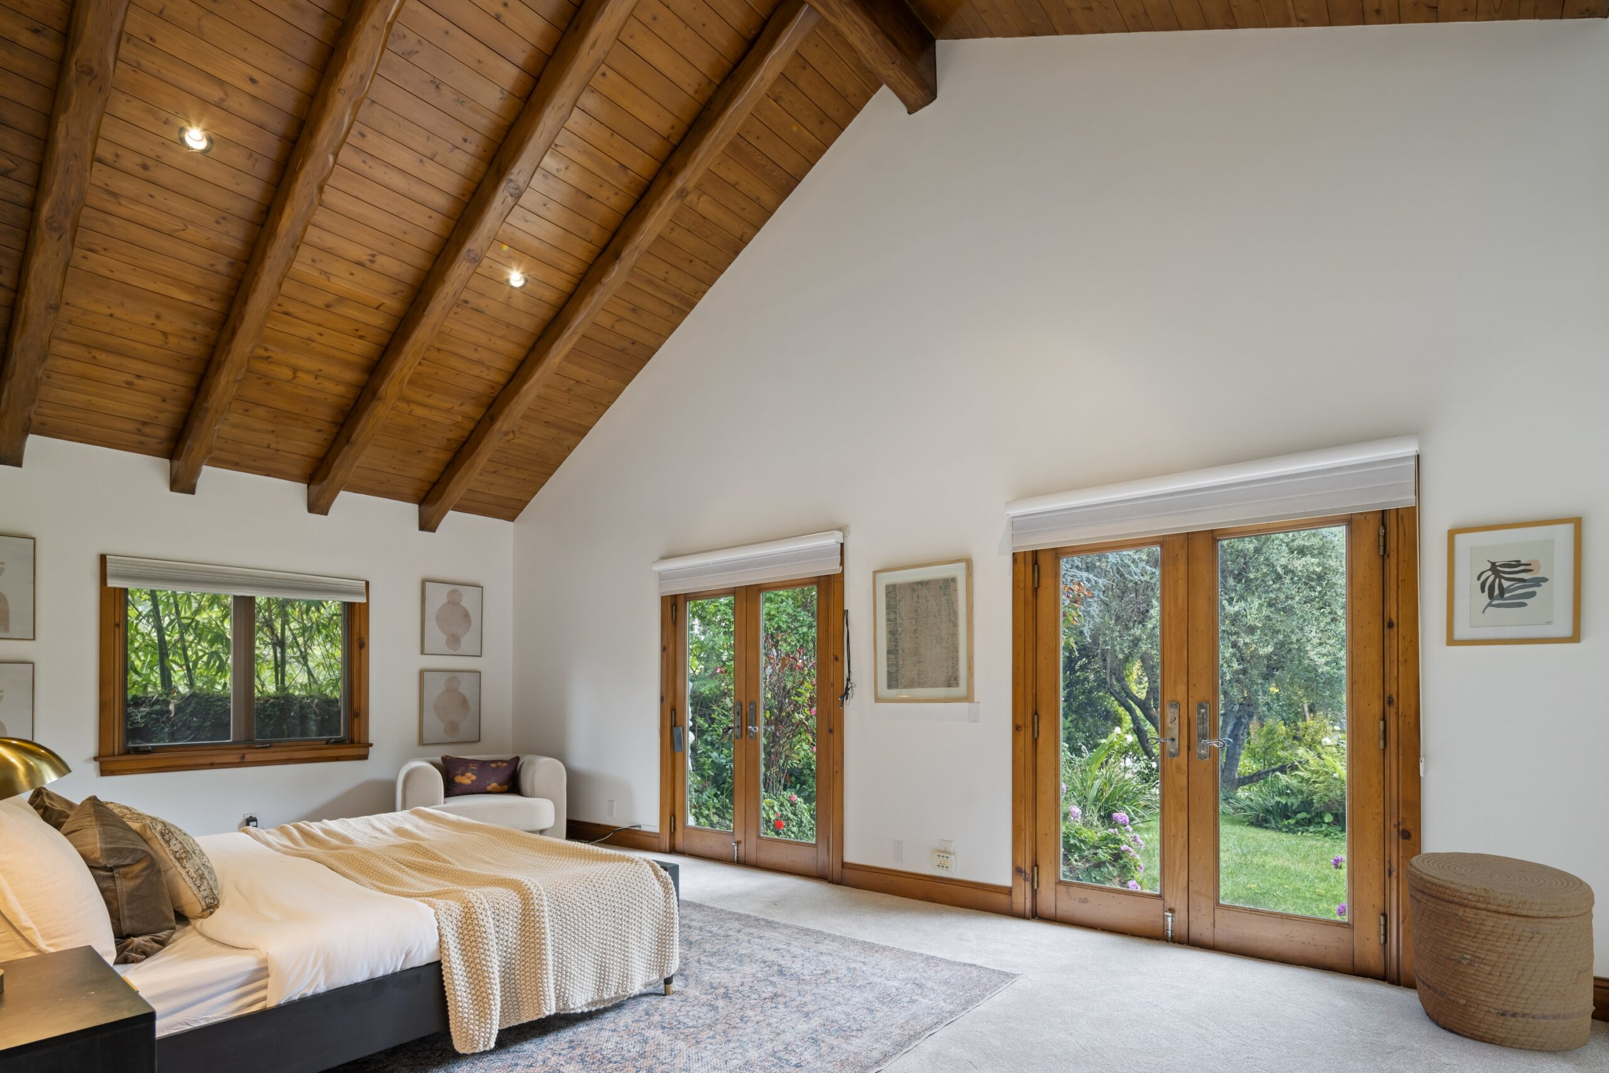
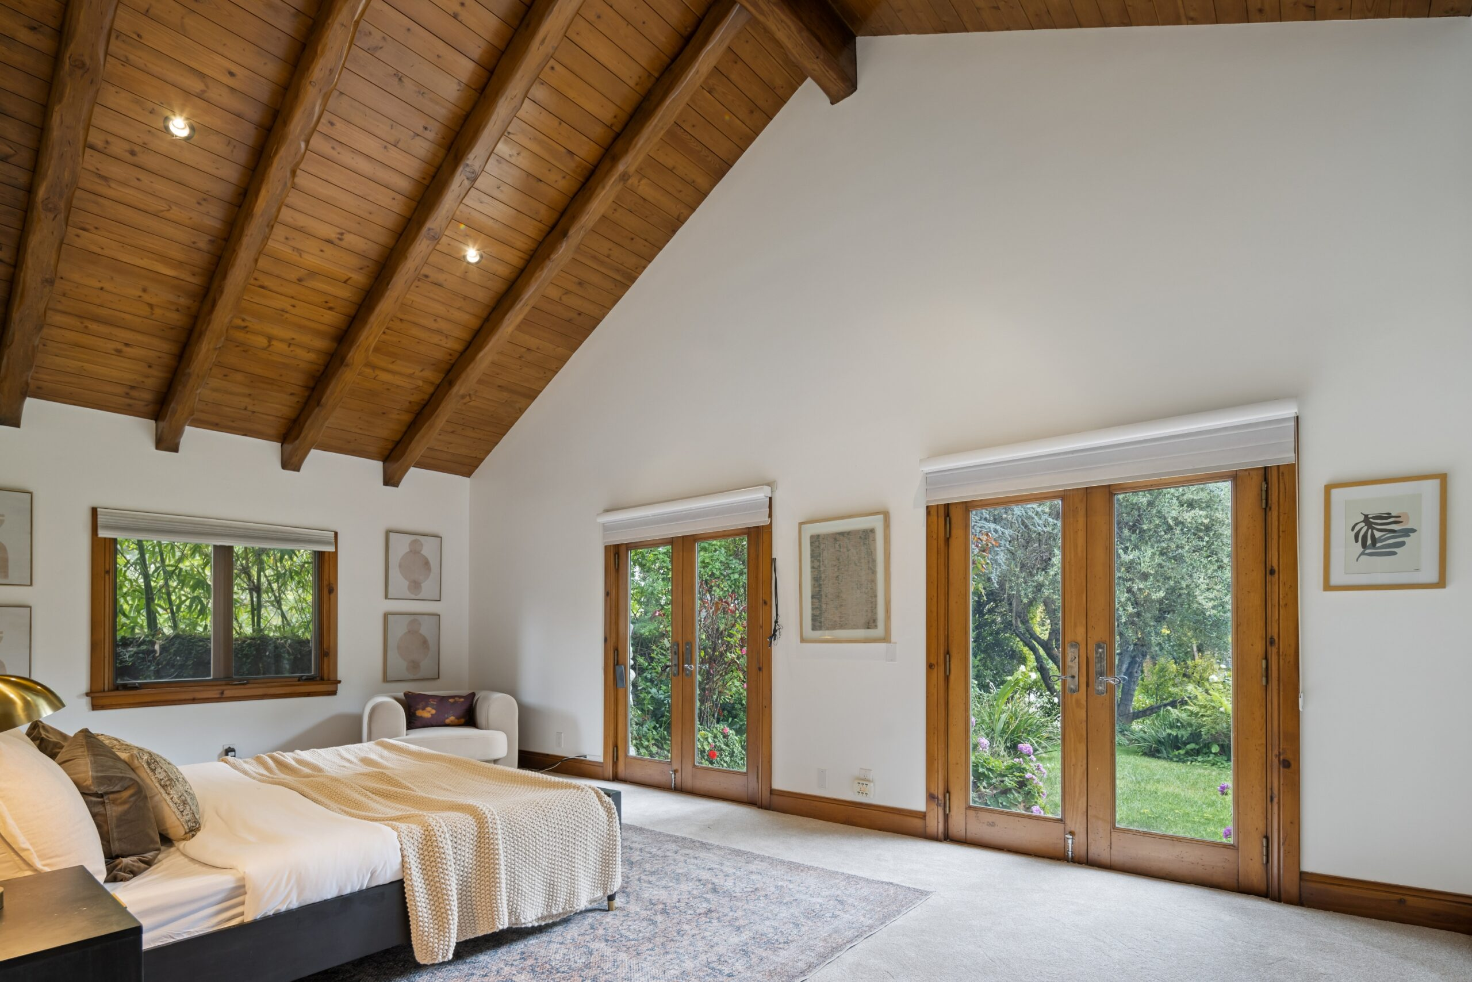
- basket [1404,851,1597,1051]
